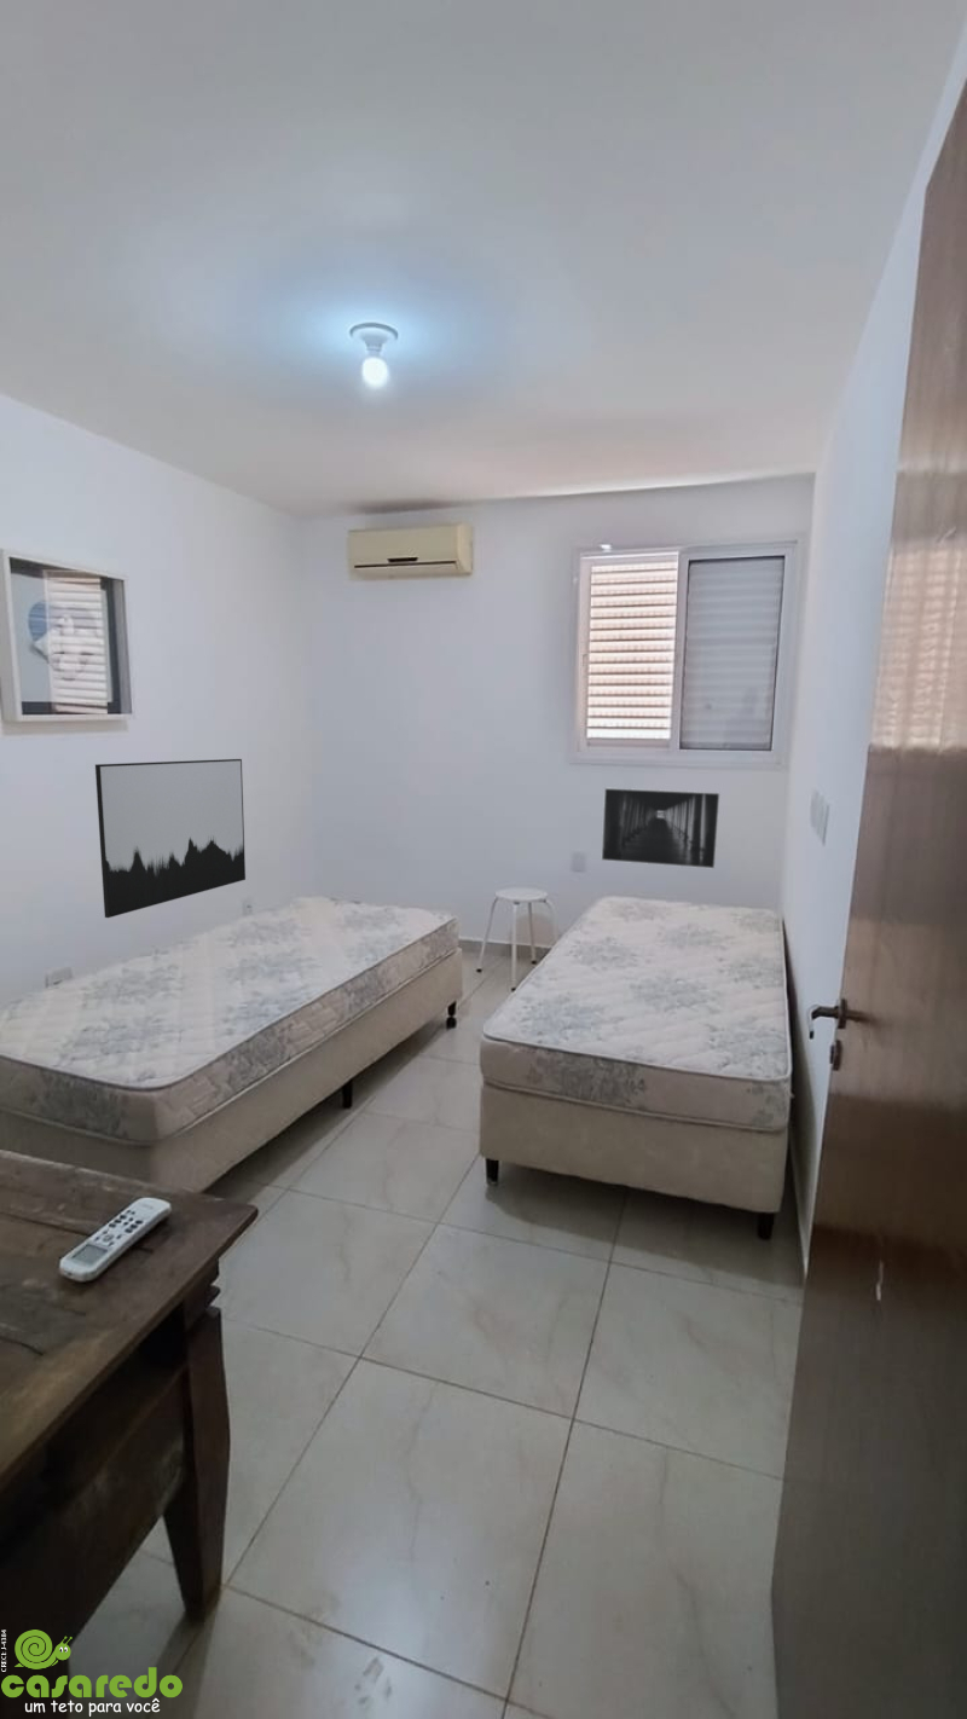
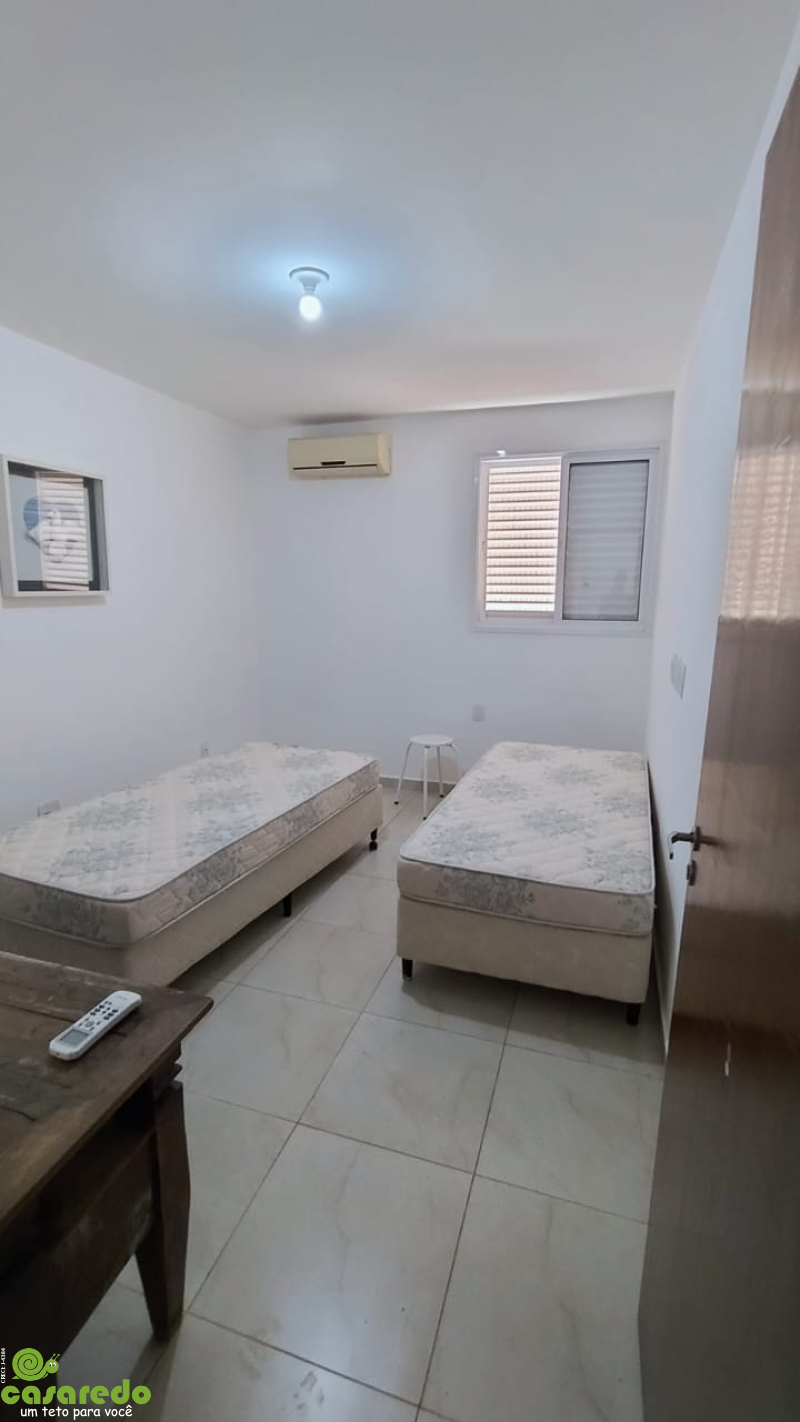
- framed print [600,787,722,870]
- wall art [94,758,247,919]
